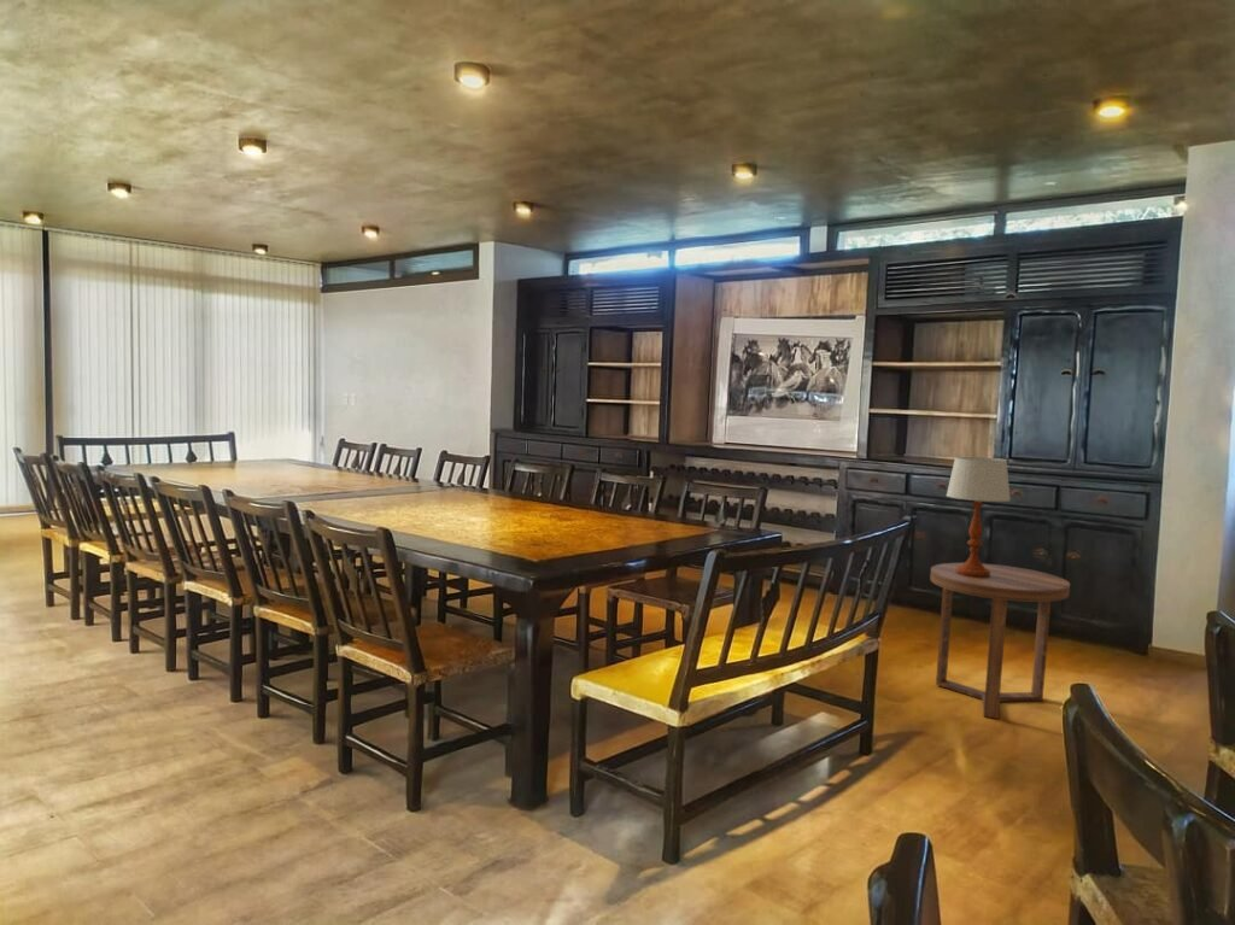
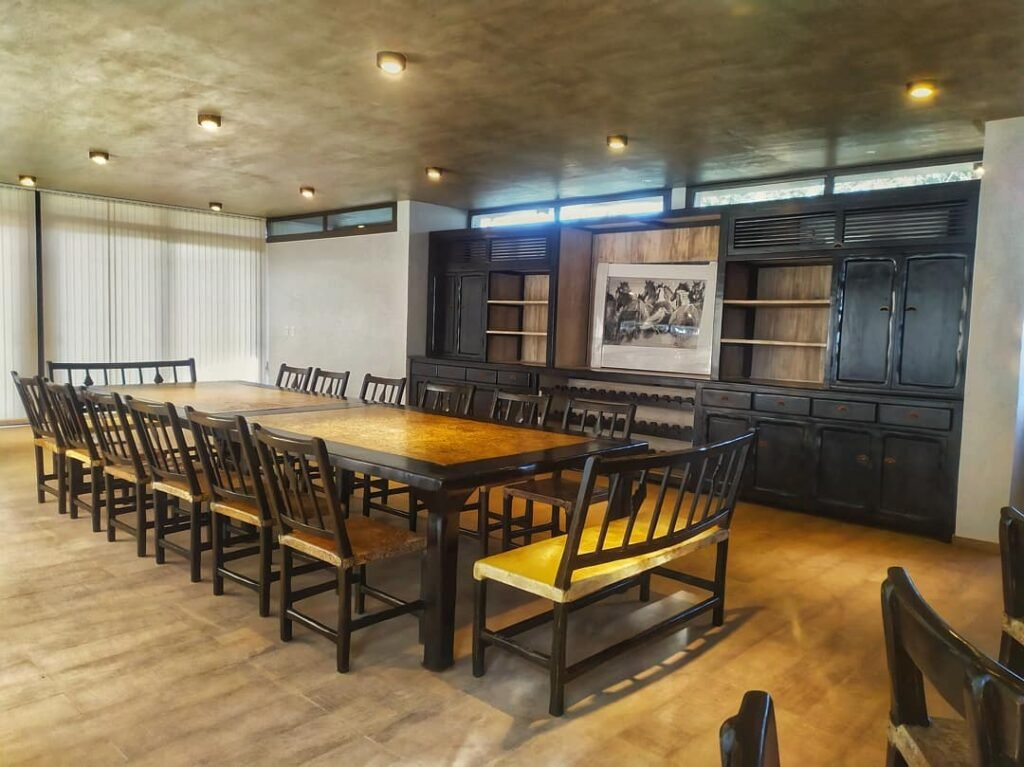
- table lamp [946,456,1012,578]
- side table [929,562,1071,720]
